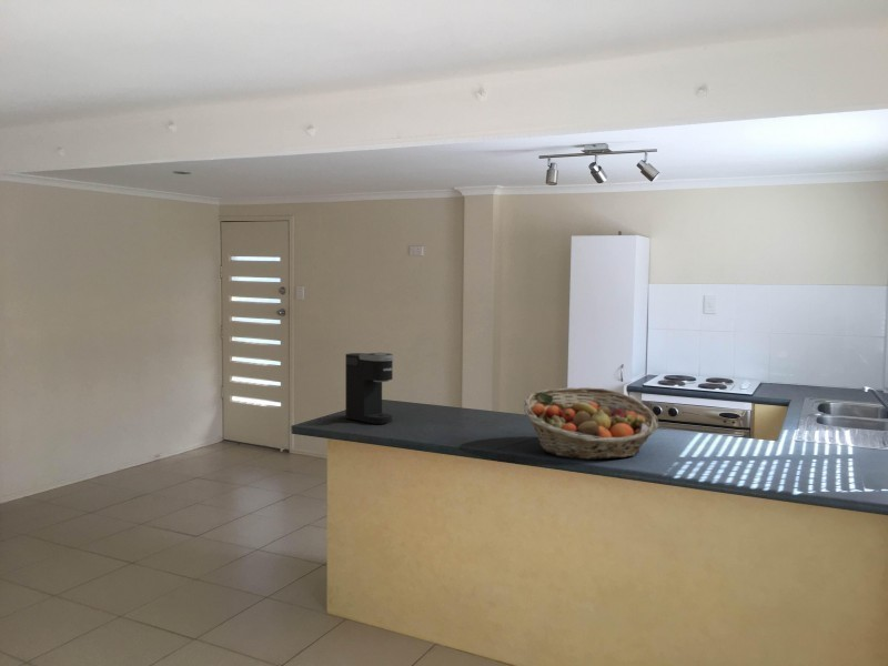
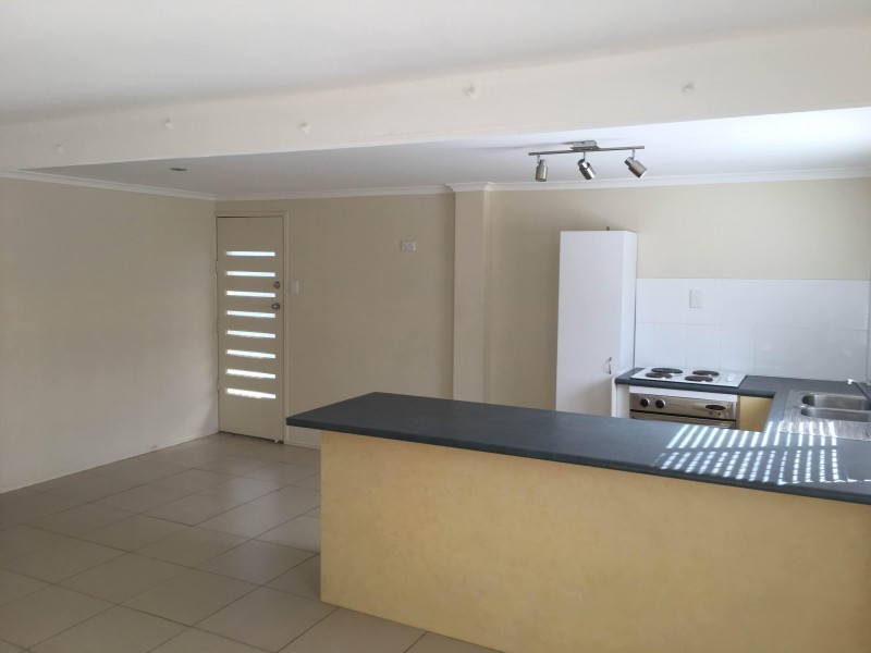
- fruit basket [523,386,659,461]
- coffee maker [344,352,395,425]
